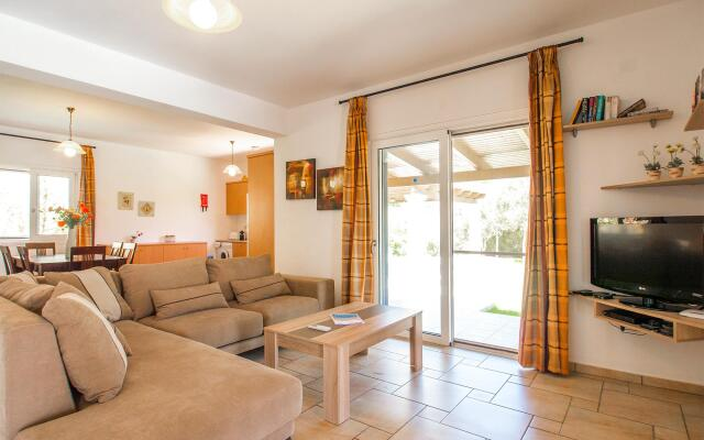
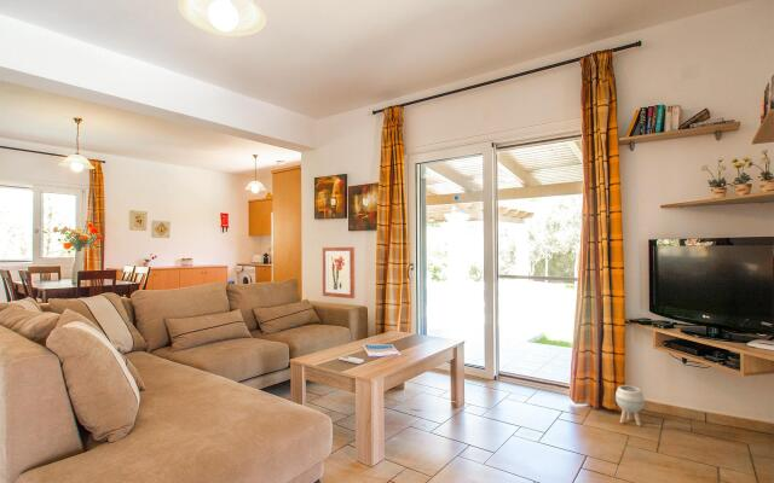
+ wall art [322,246,356,299]
+ planter [614,384,646,427]
